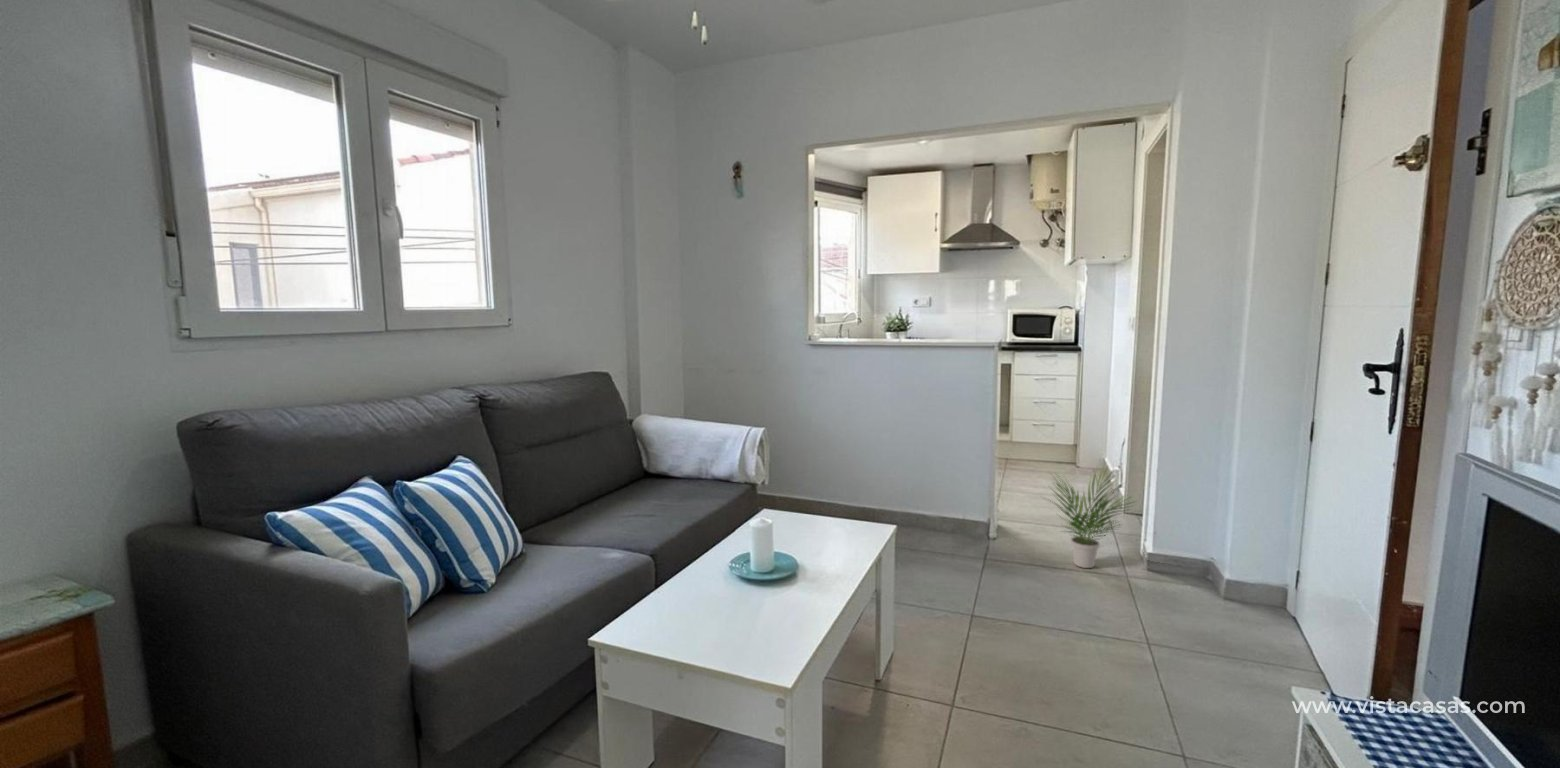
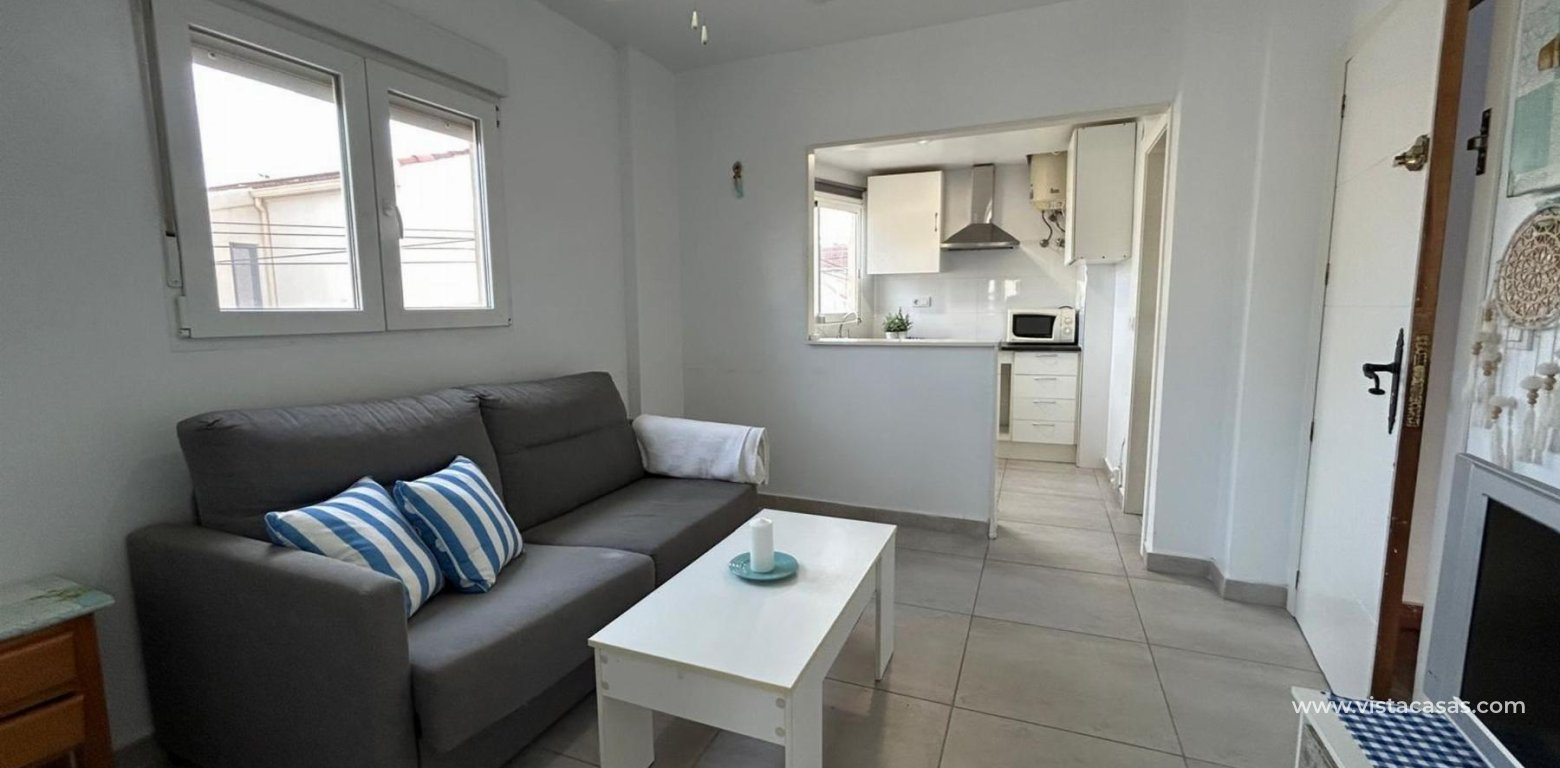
- potted plant [1036,465,1138,569]
